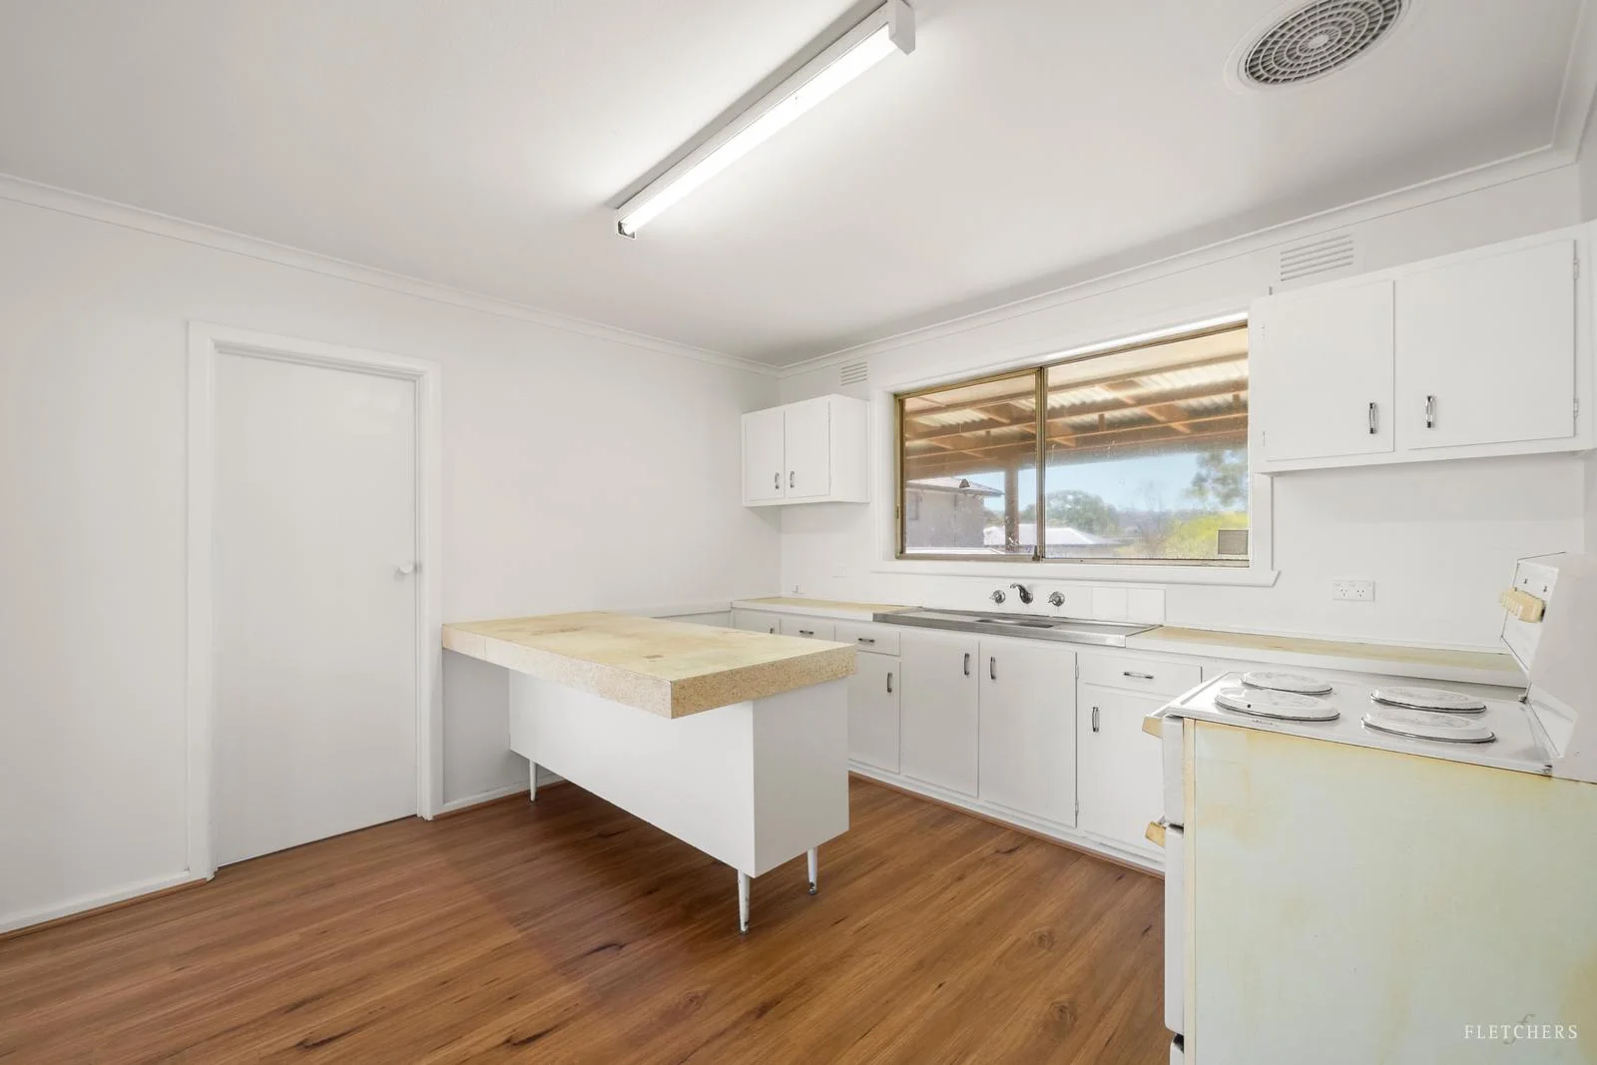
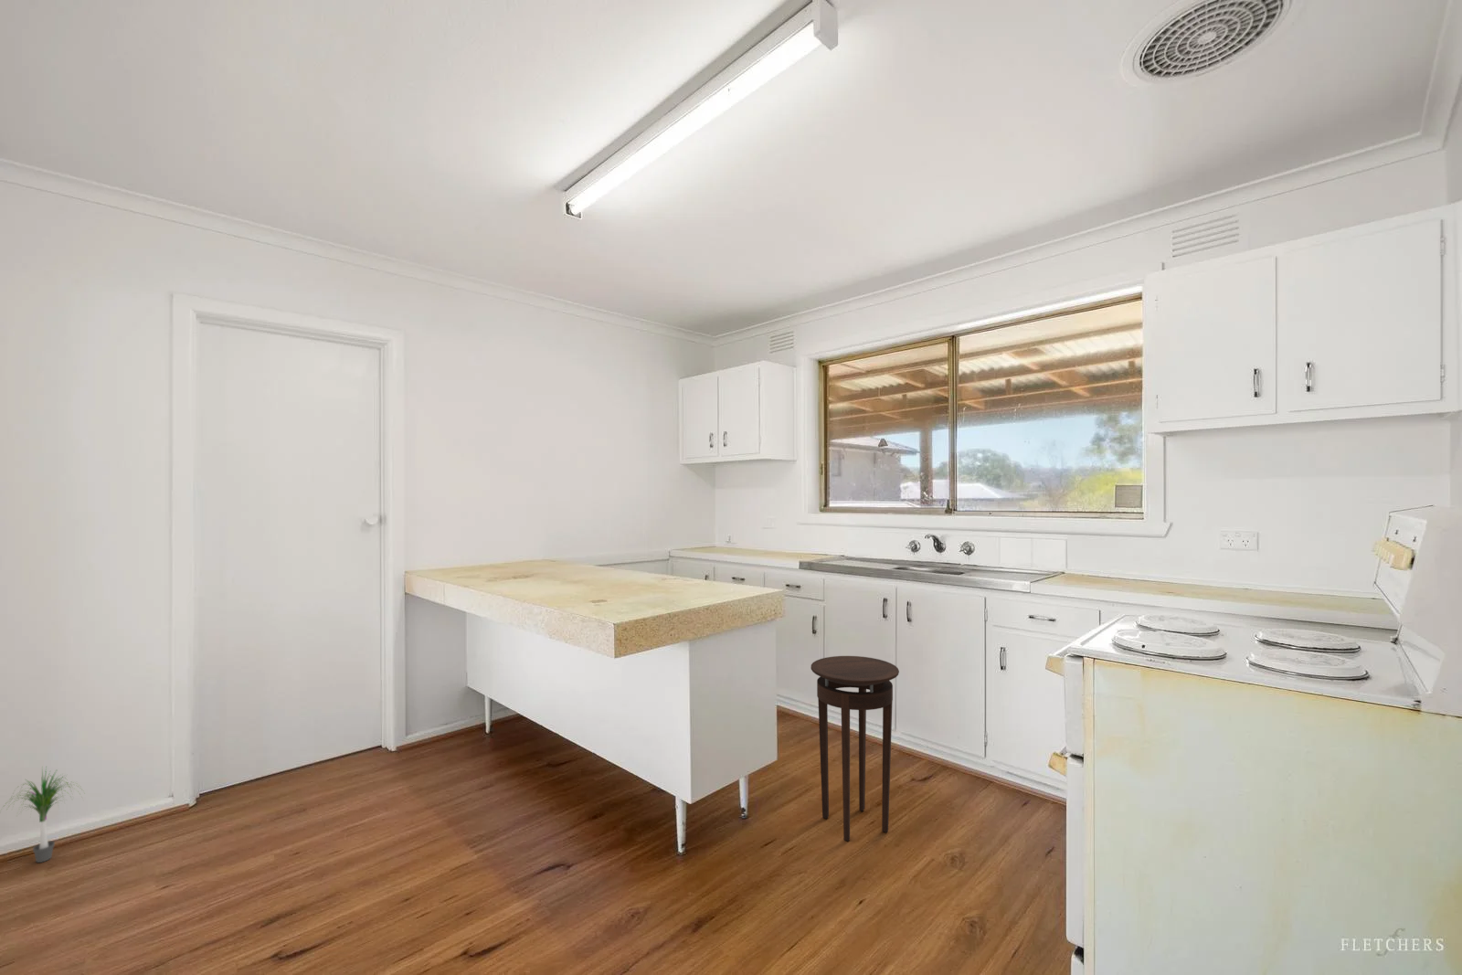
+ potted plant [0,767,85,864]
+ stool [809,655,900,842]
